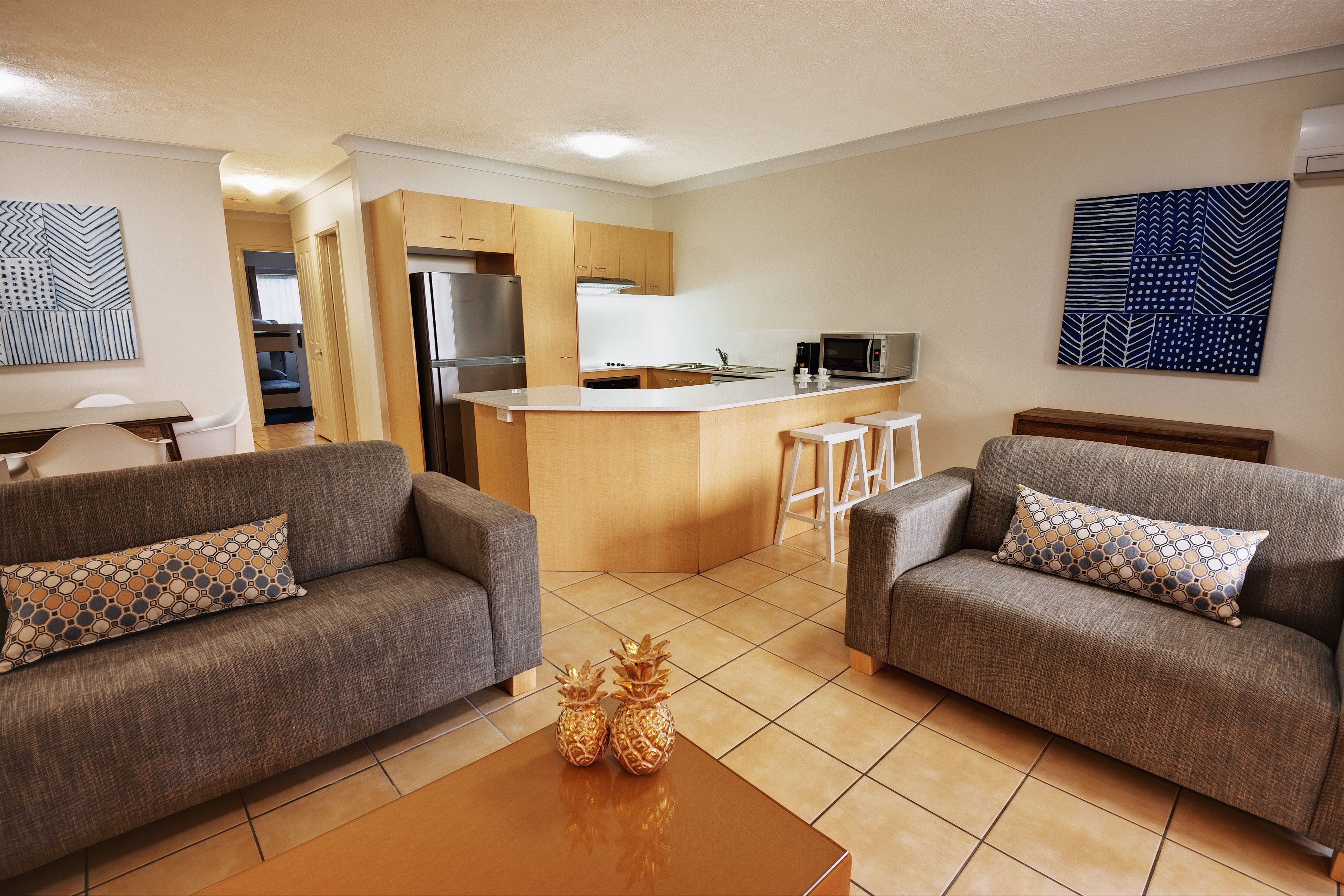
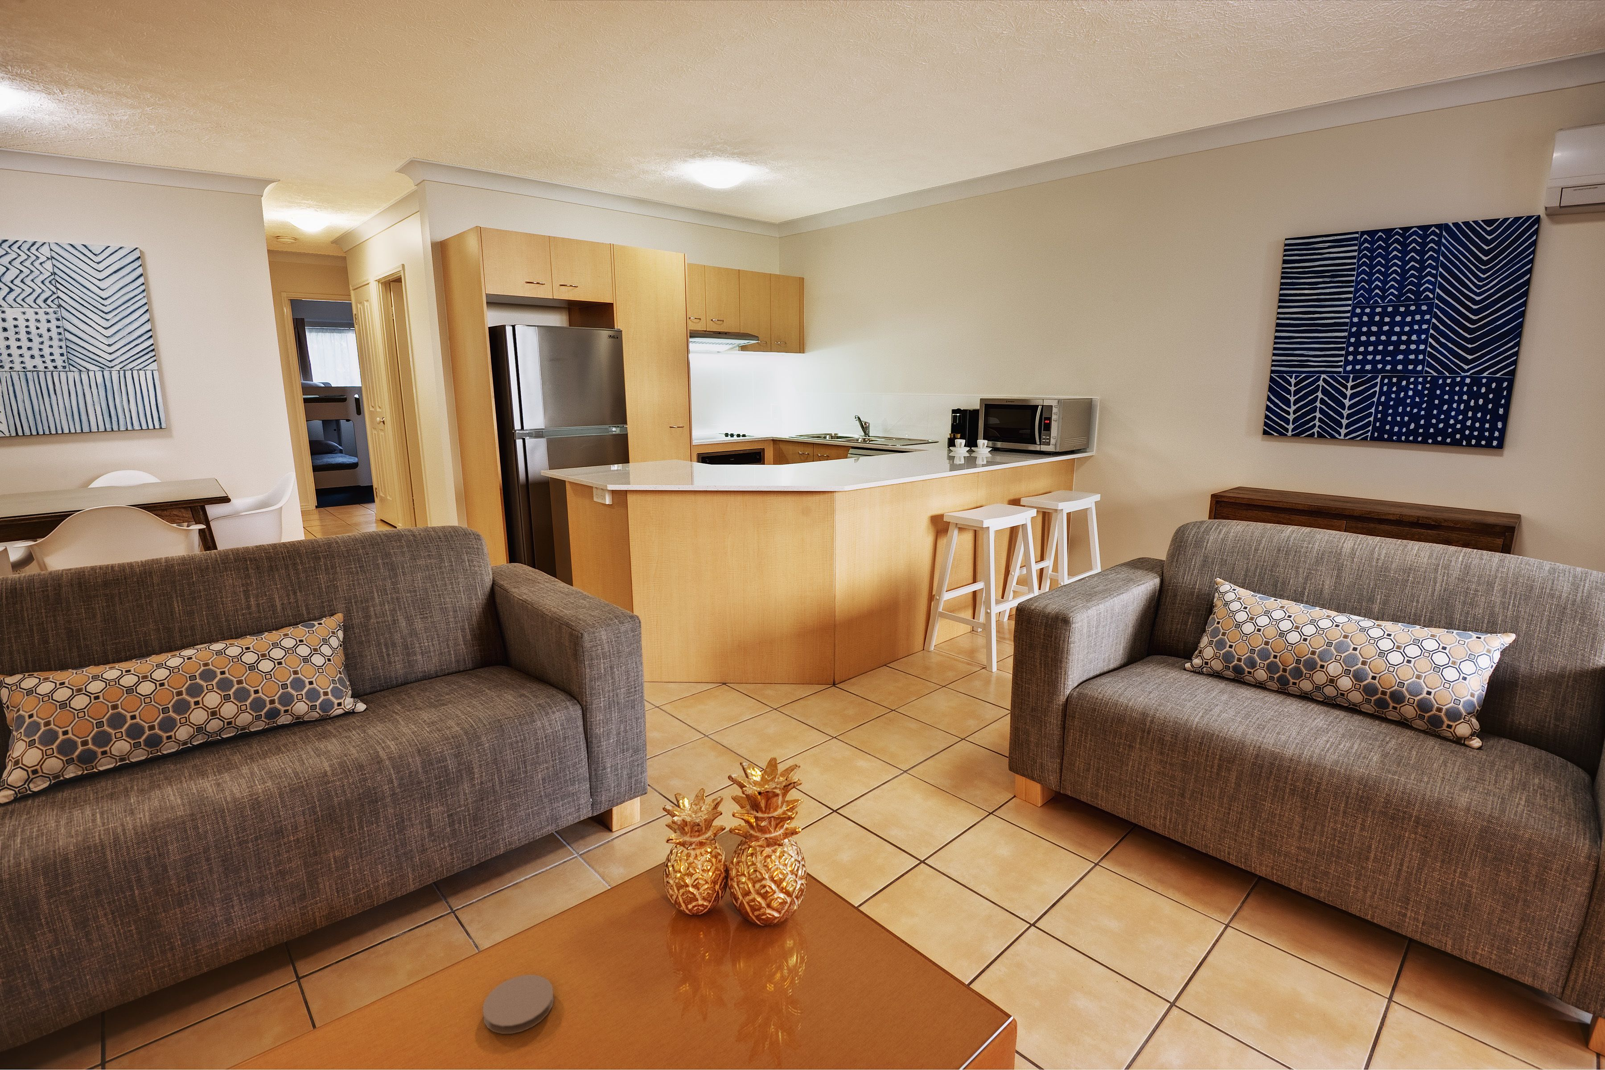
+ coaster [482,974,554,1034]
